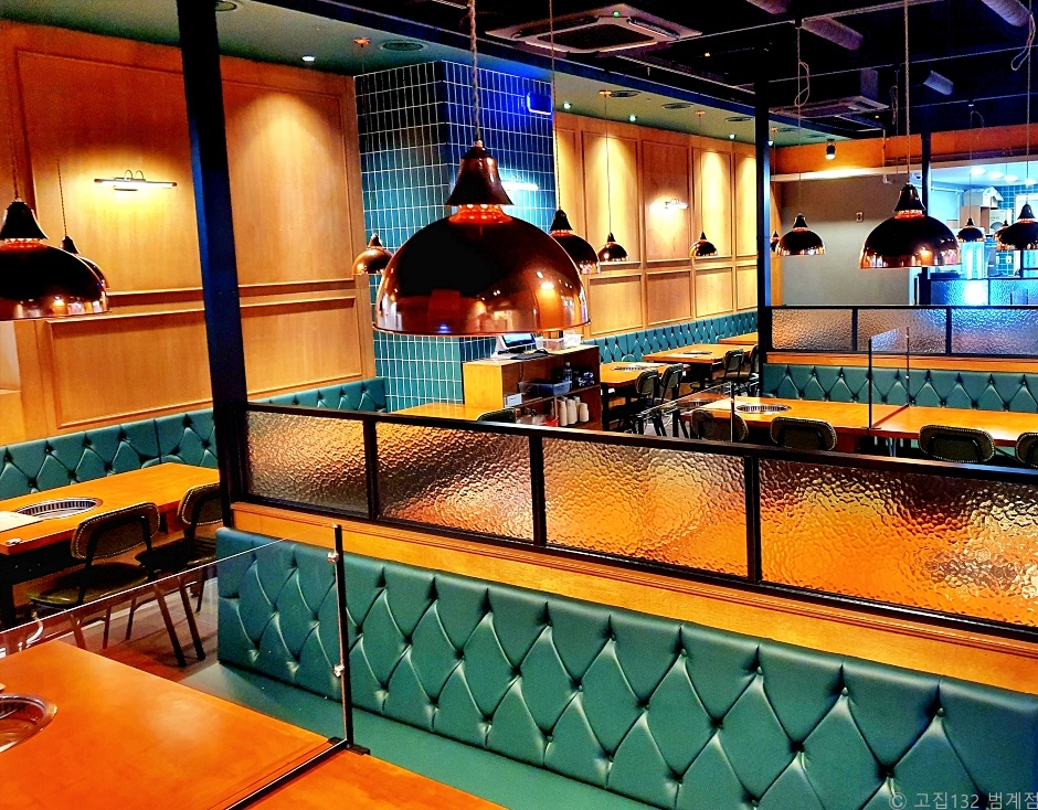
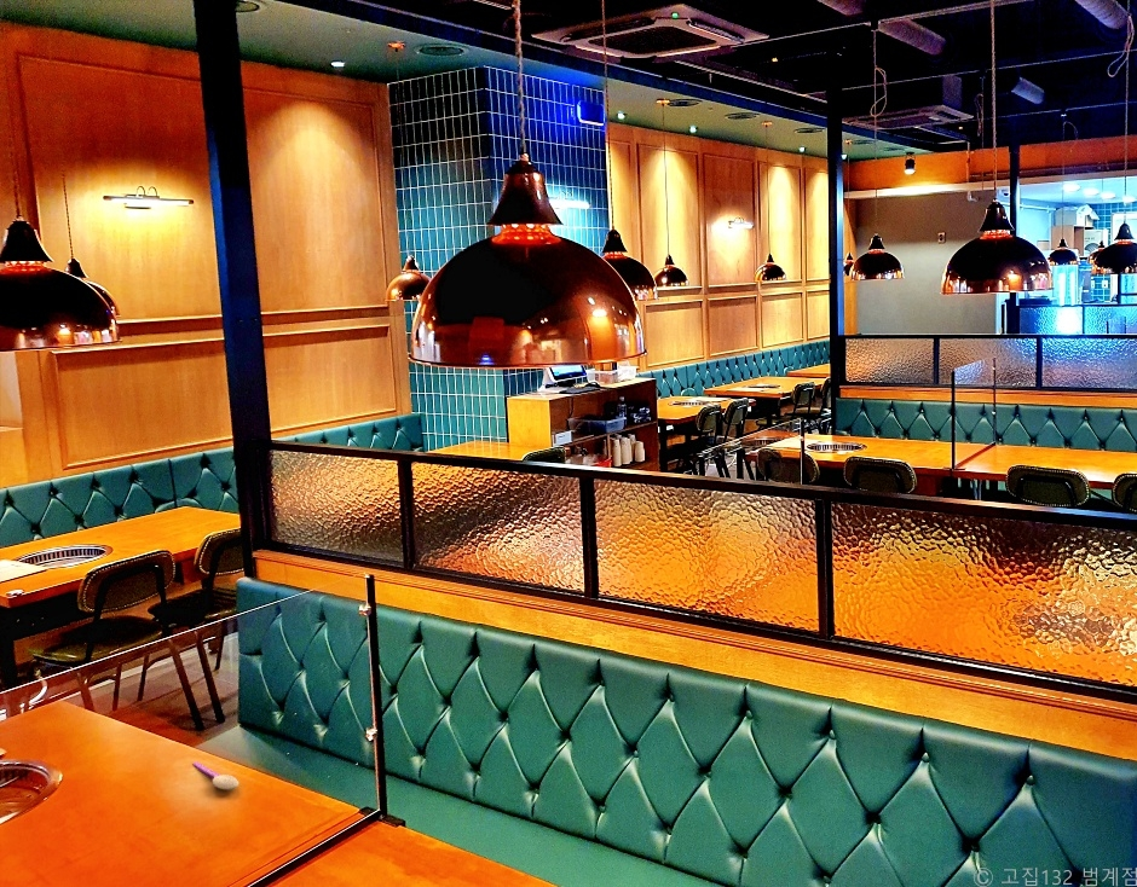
+ spoon [191,761,239,790]
